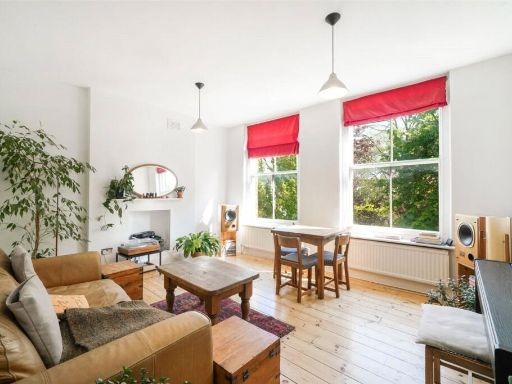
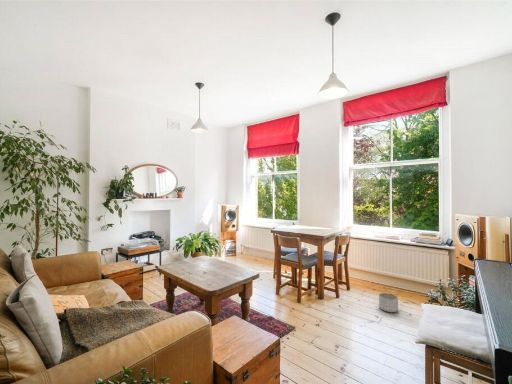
+ planter [378,292,399,313]
